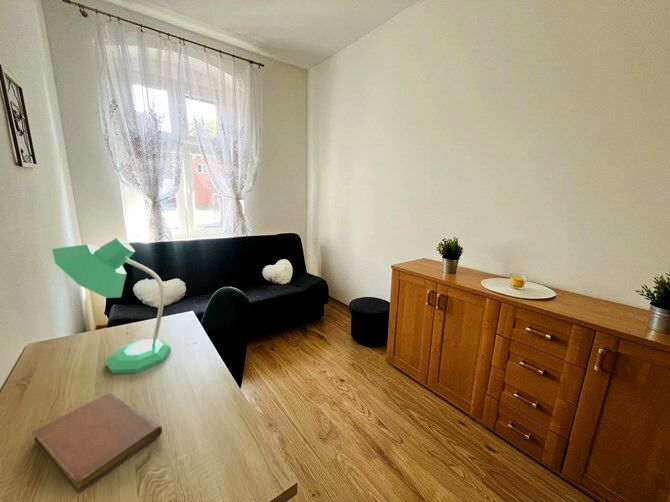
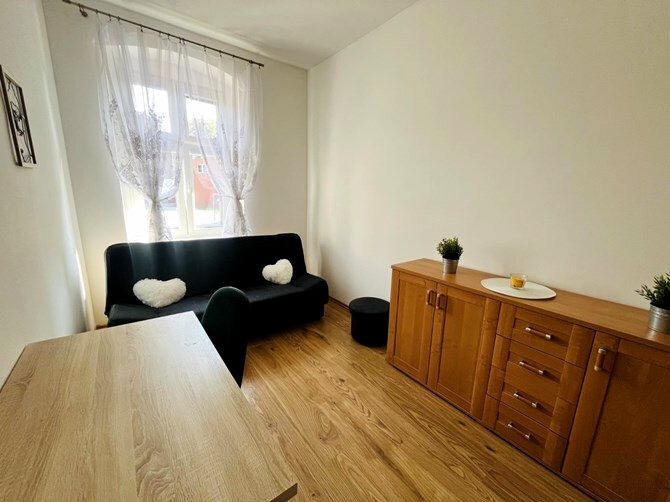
- notebook [31,391,163,494]
- desk lamp [51,237,172,375]
